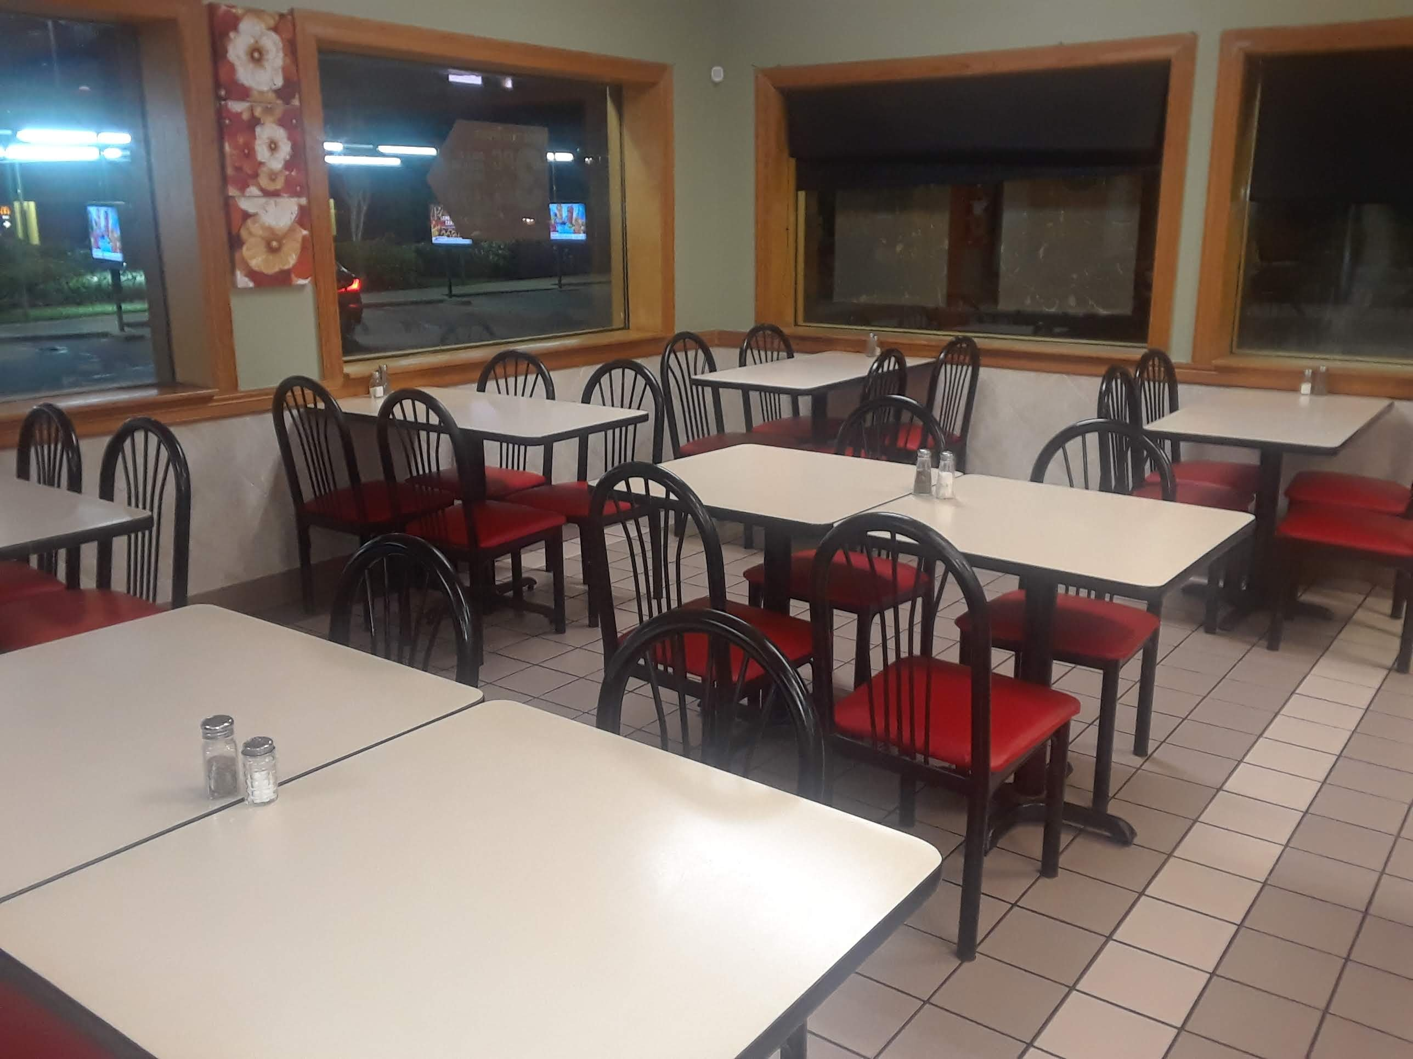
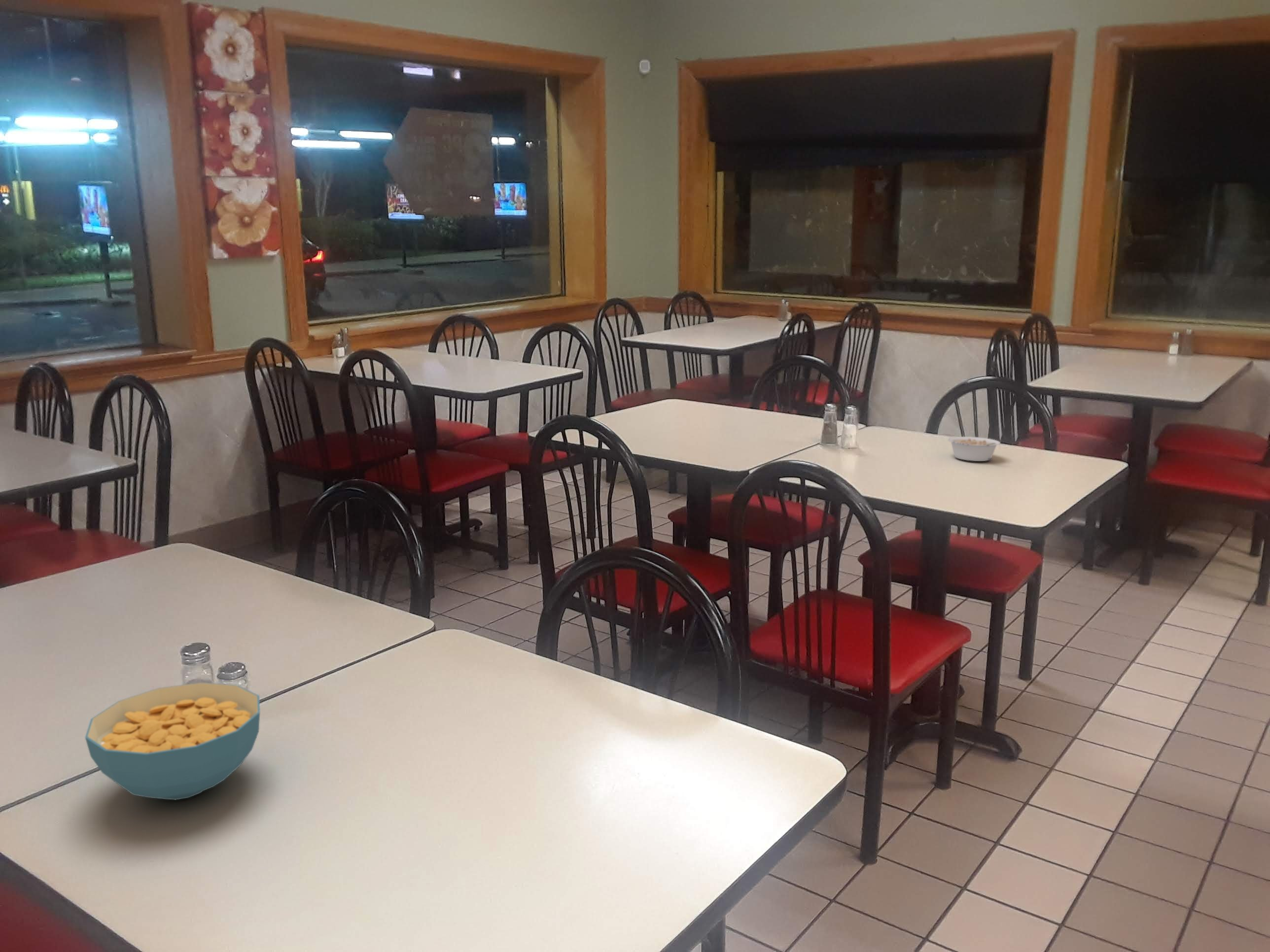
+ legume [947,436,1001,462]
+ cereal bowl [85,682,260,801]
